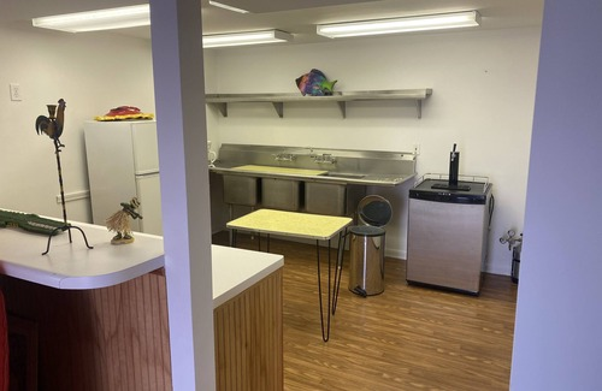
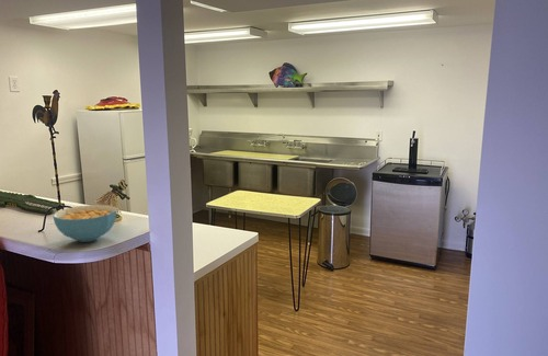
+ cereal bowl [53,204,117,243]
